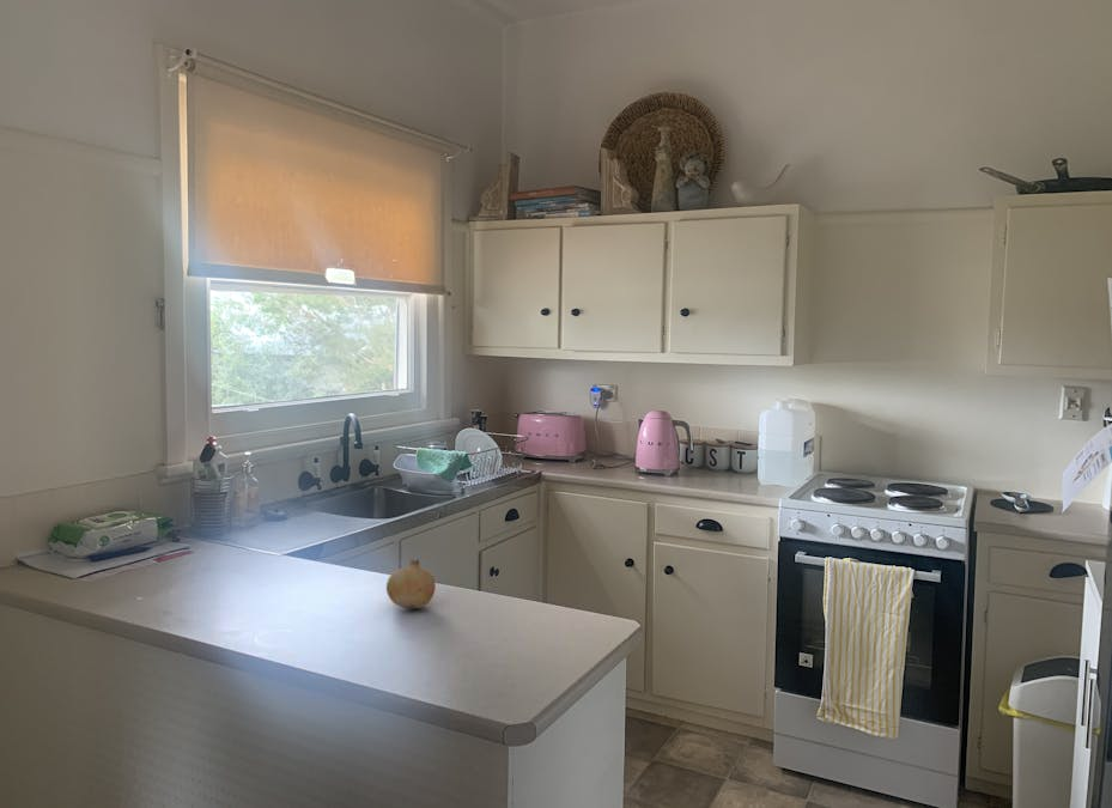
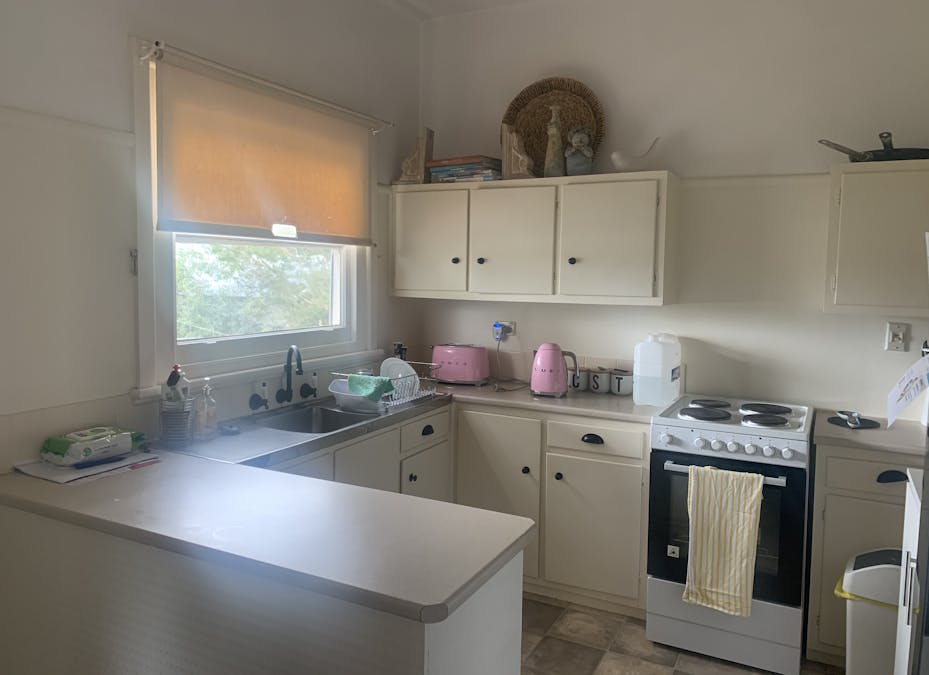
- fruit [385,558,437,609]
